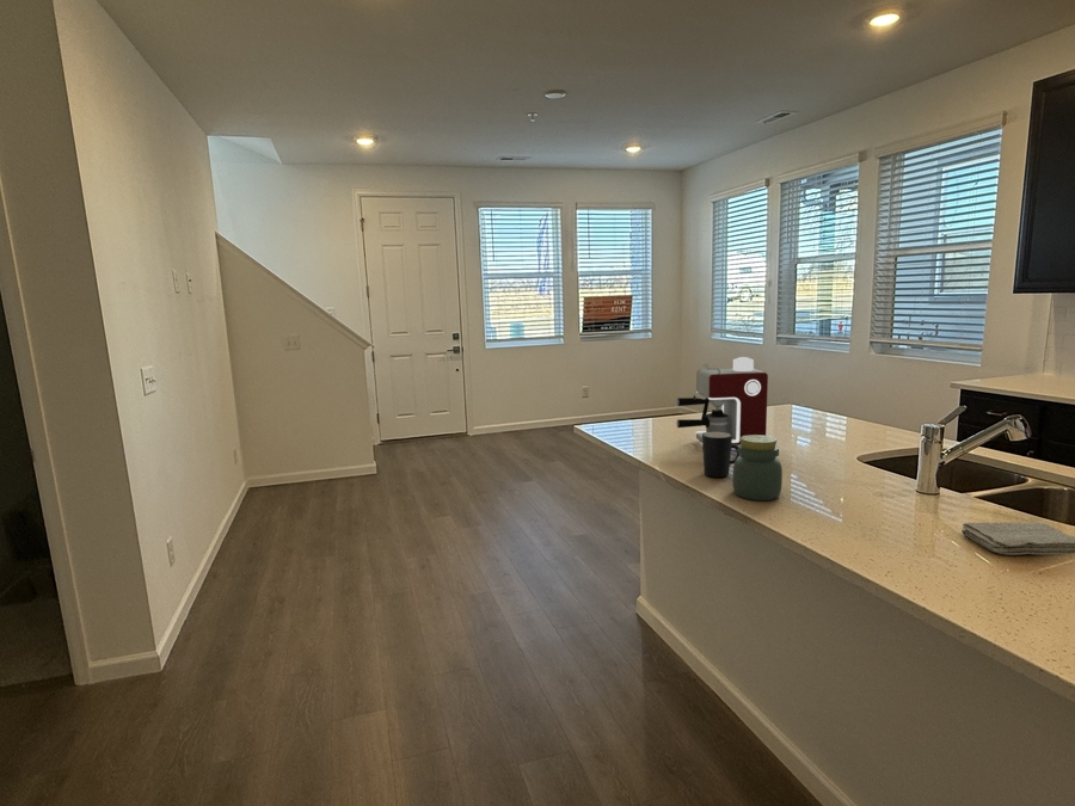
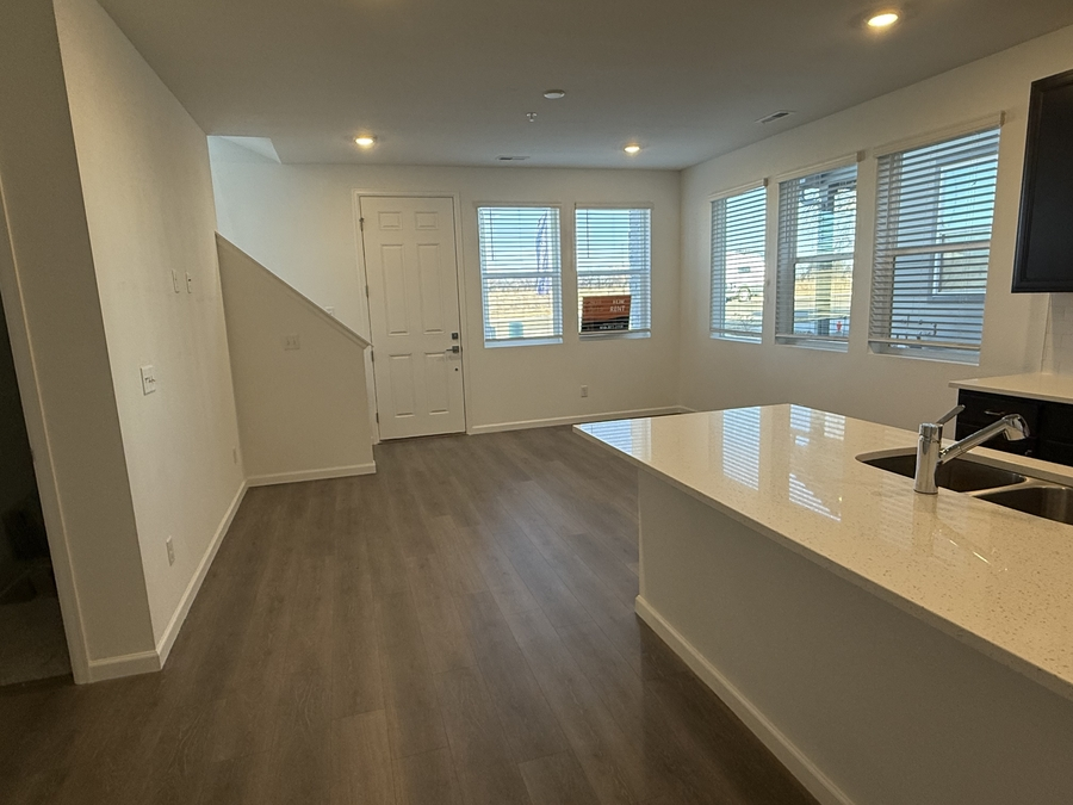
- mug [701,431,739,479]
- jar [732,435,784,502]
- washcloth [960,521,1075,556]
- coffee maker [675,356,769,450]
